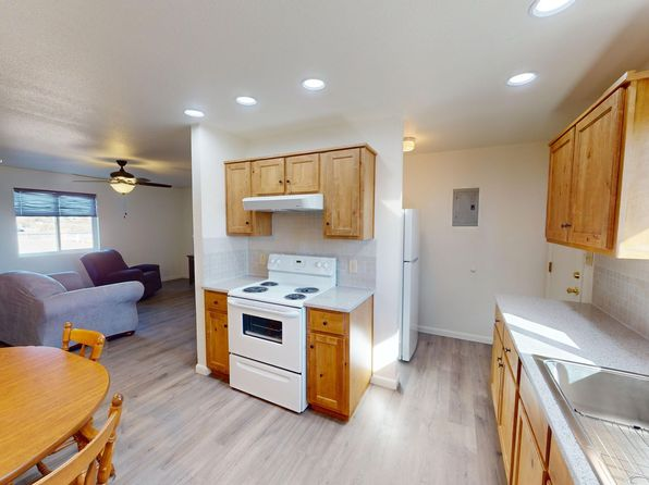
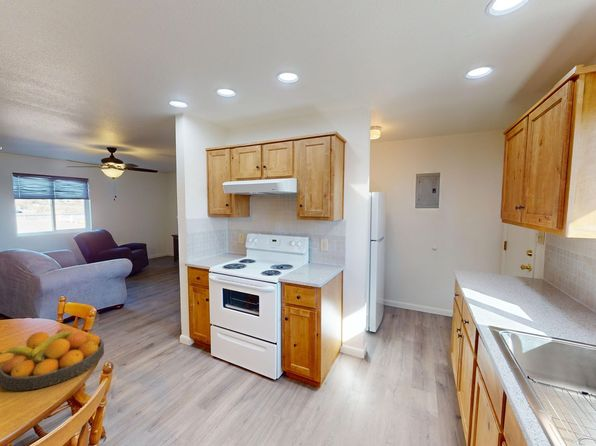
+ fruit bowl [0,326,105,392]
